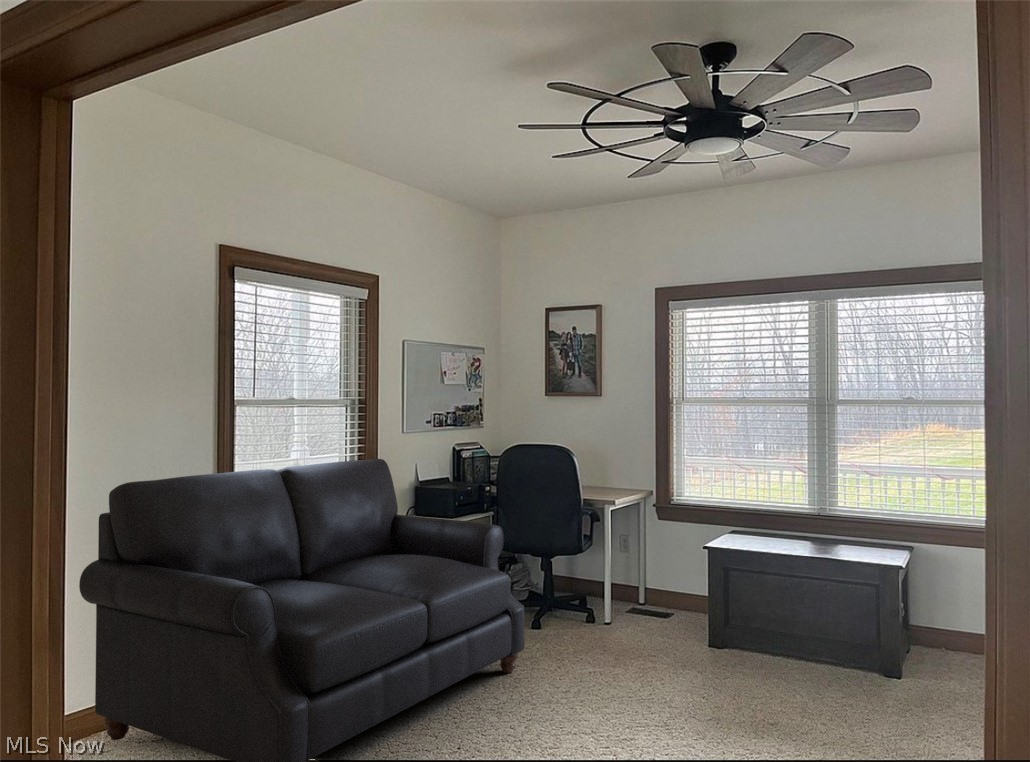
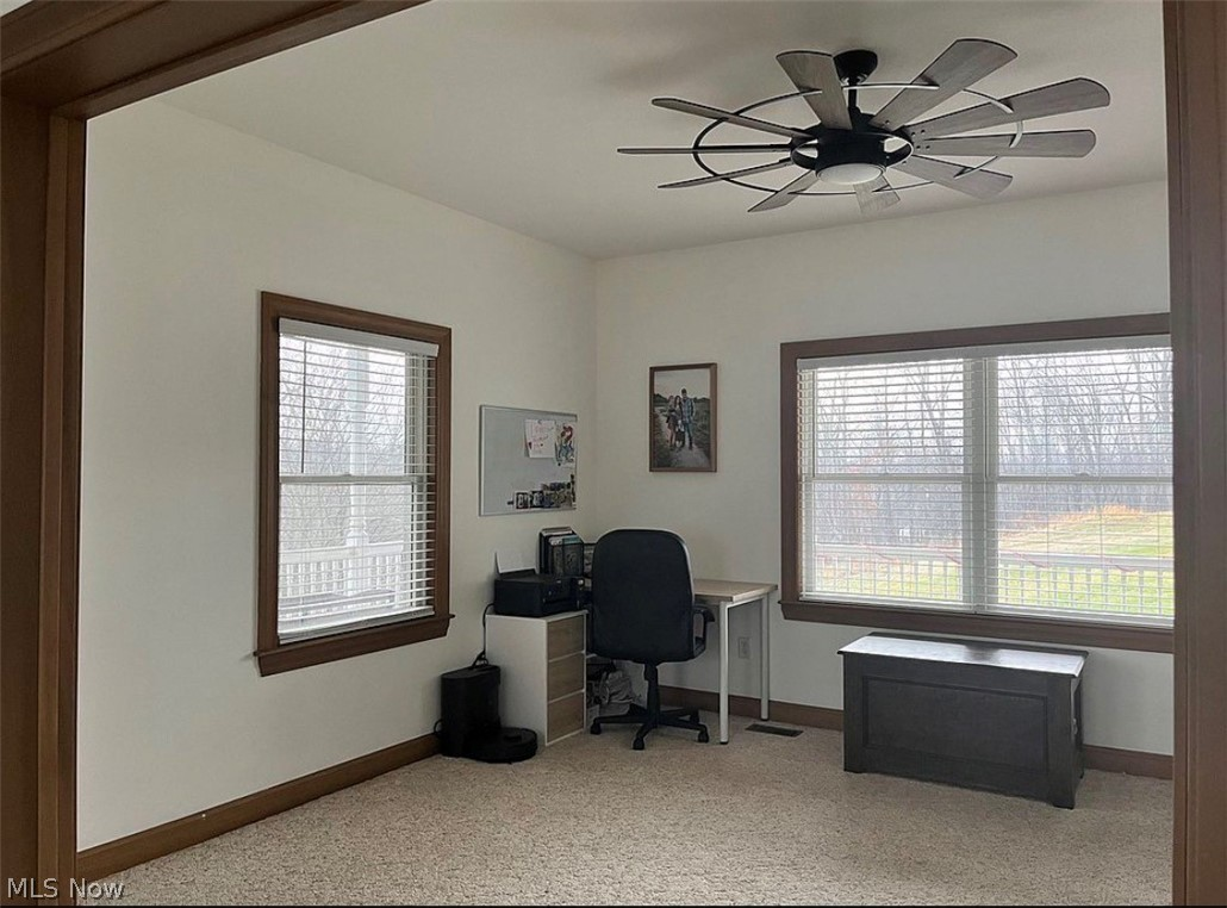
- sofa [78,458,525,762]
